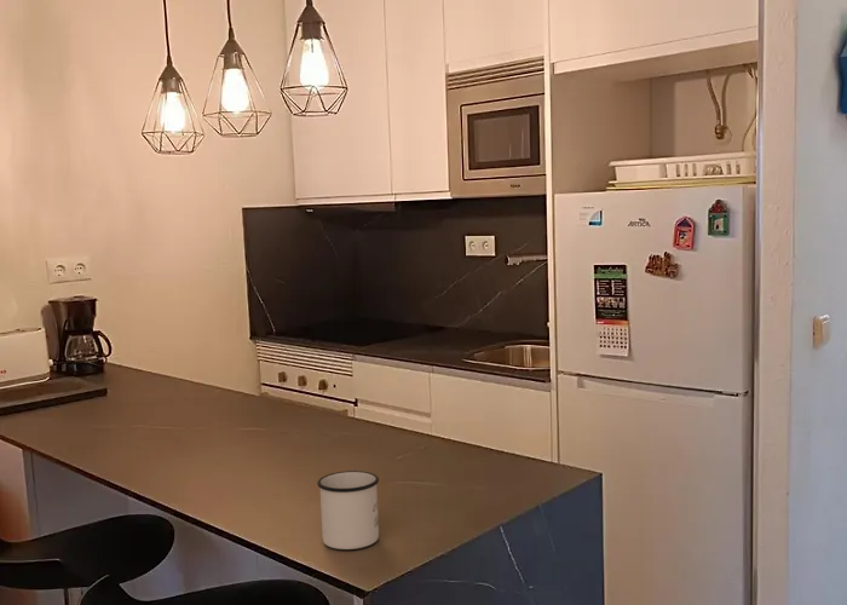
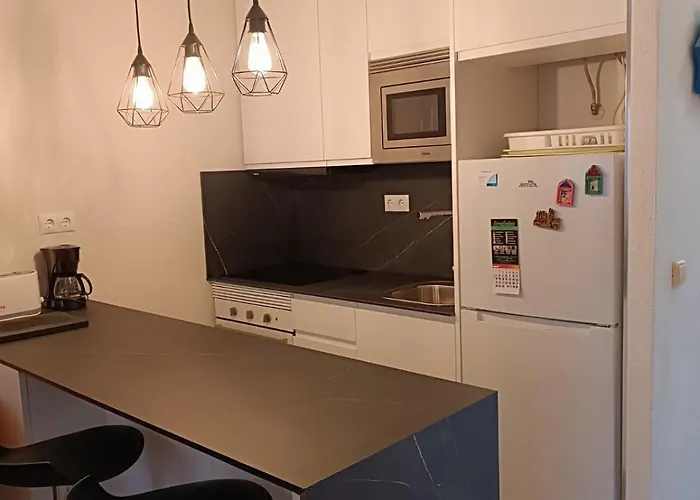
- mug [316,469,380,551]
